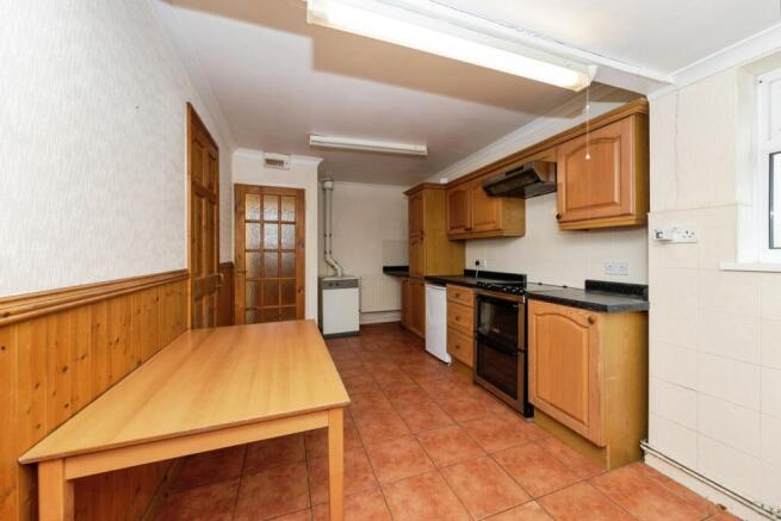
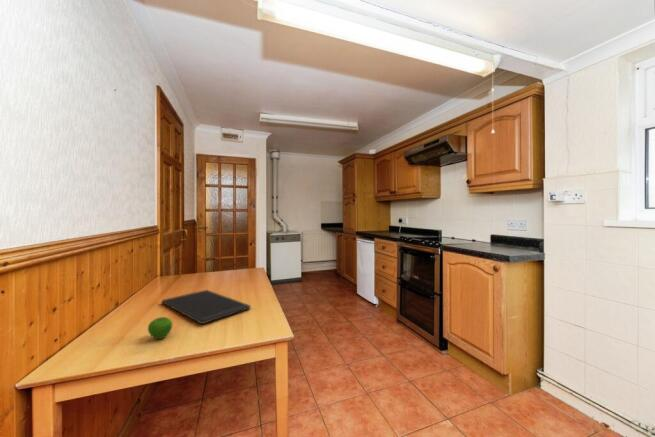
+ cutting board [161,289,252,325]
+ apple [147,316,174,340]
